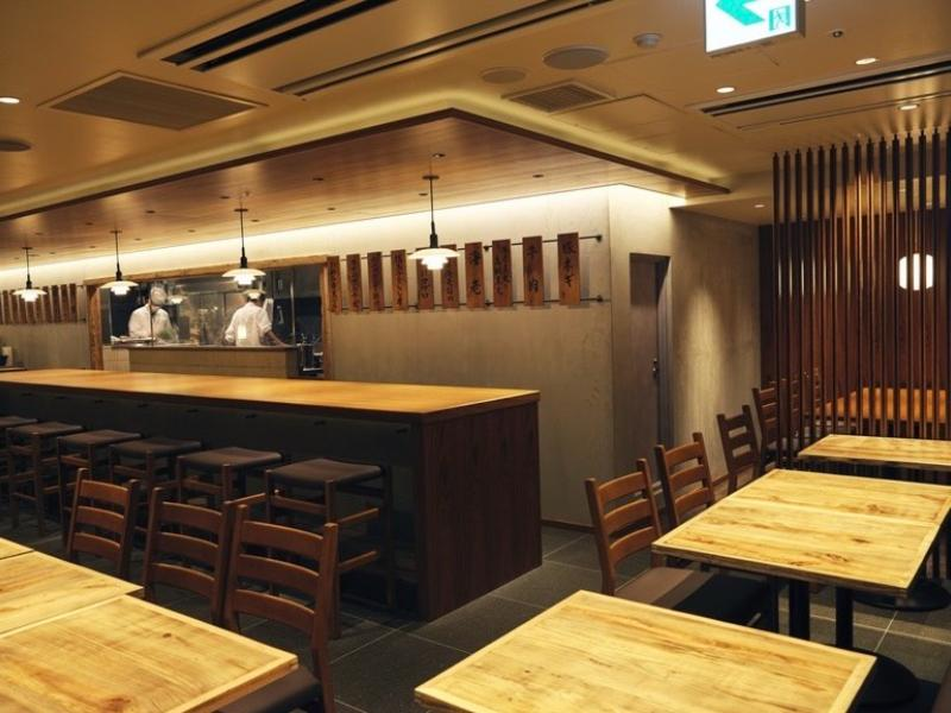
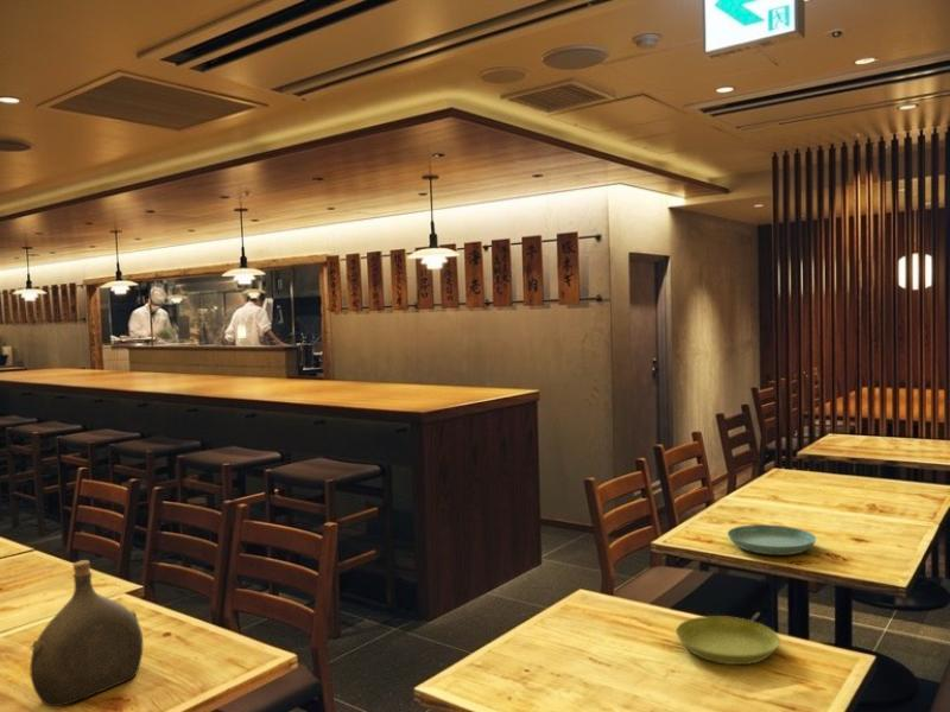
+ saucer [727,523,817,557]
+ saucer [674,615,781,666]
+ water jug [28,559,144,707]
